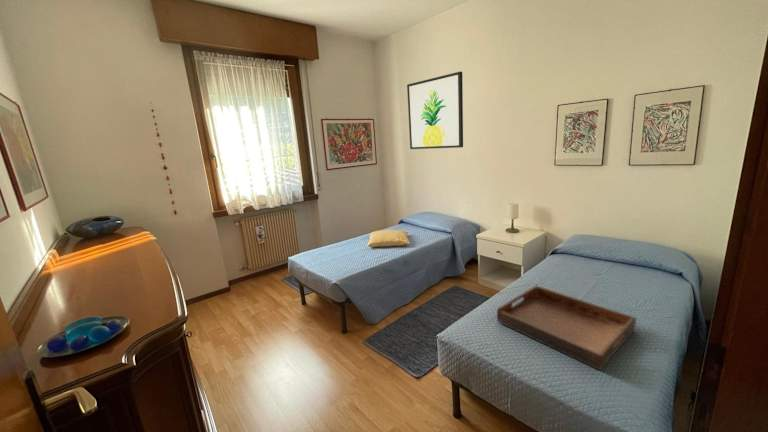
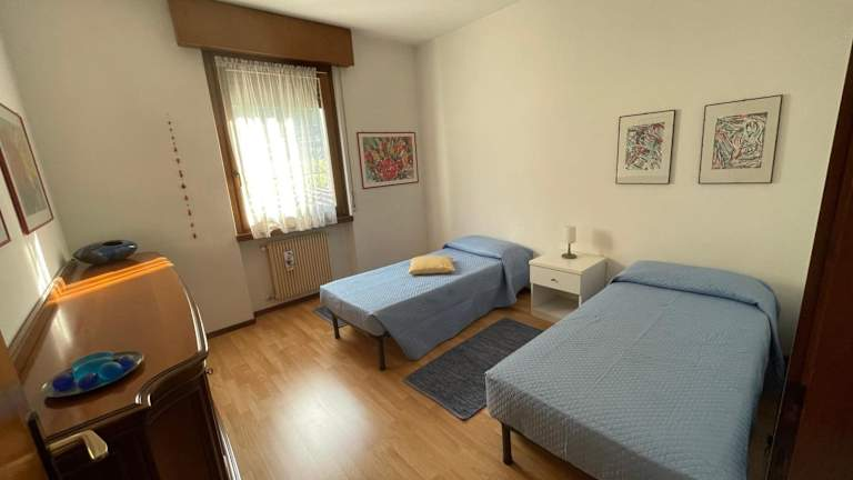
- wall art [406,70,464,150]
- serving tray [496,284,637,371]
